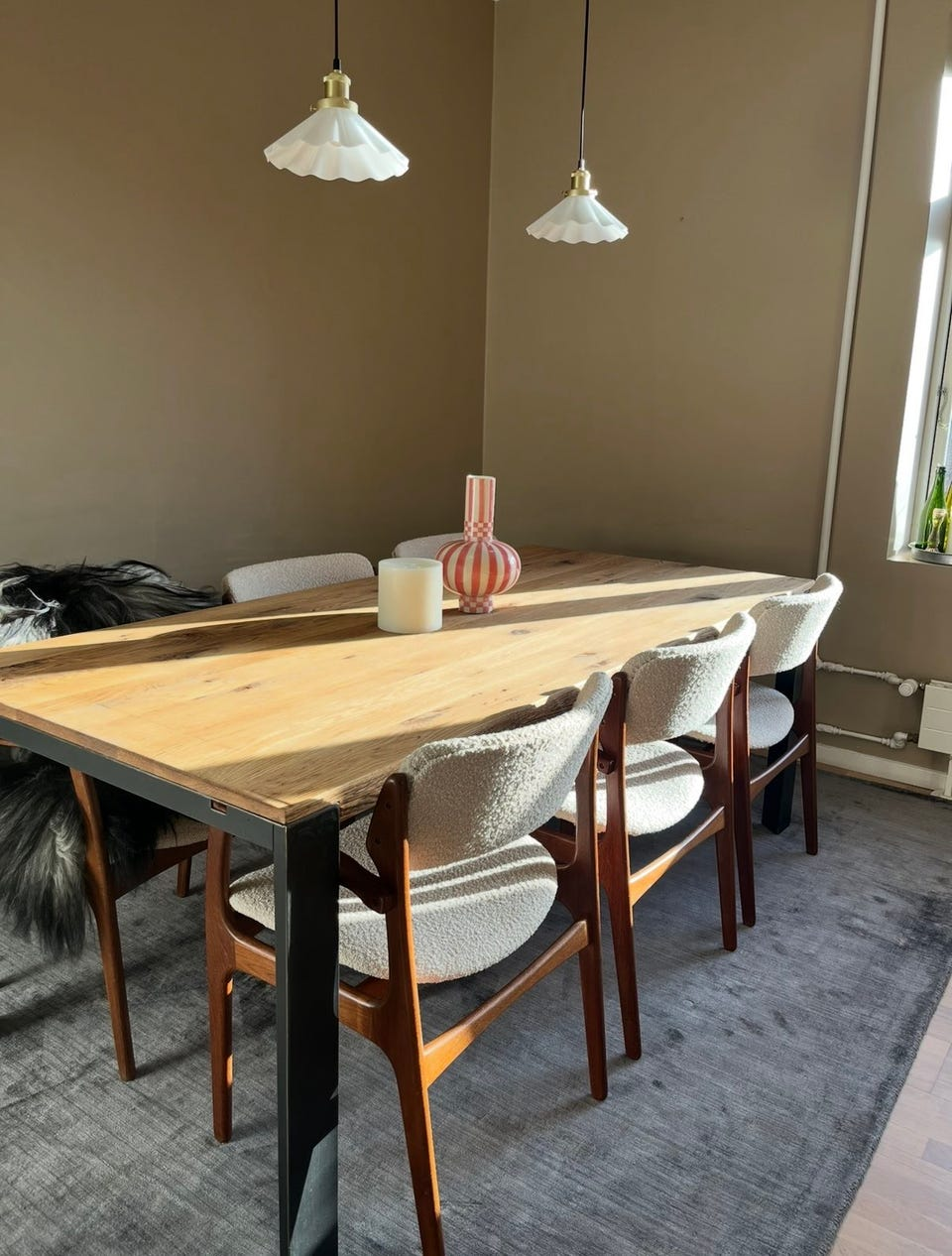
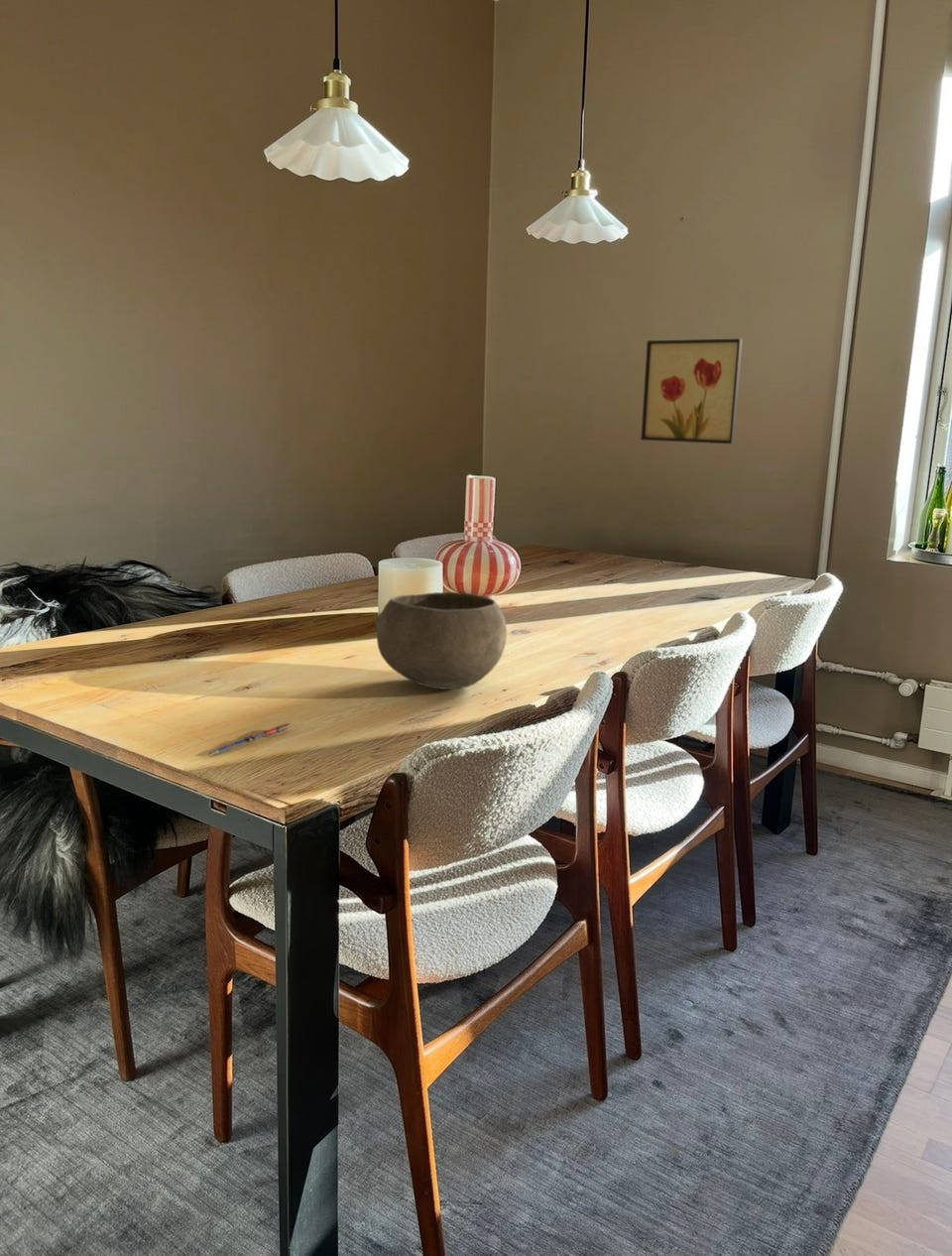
+ wall art [640,337,744,444]
+ bowl [374,591,508,691]
+ pen [208,722,292,756]
